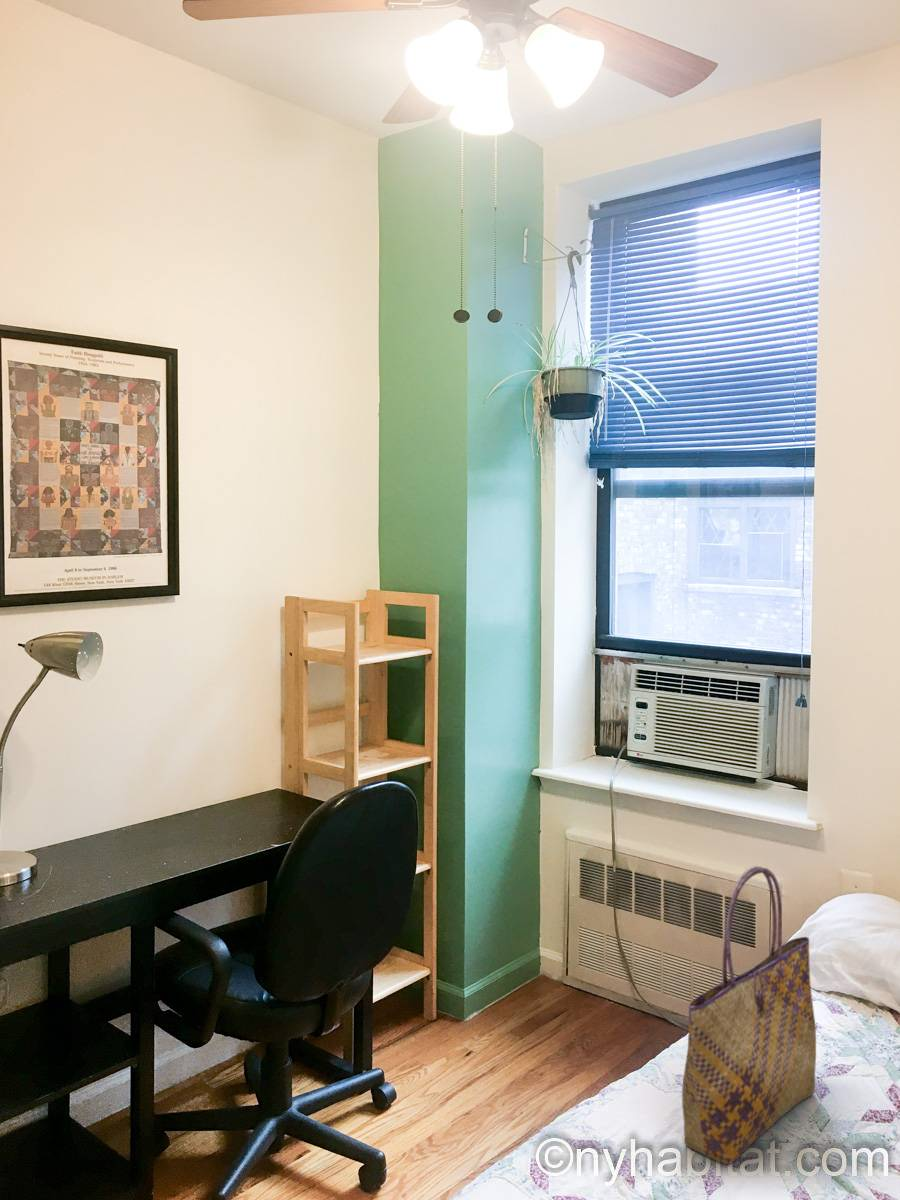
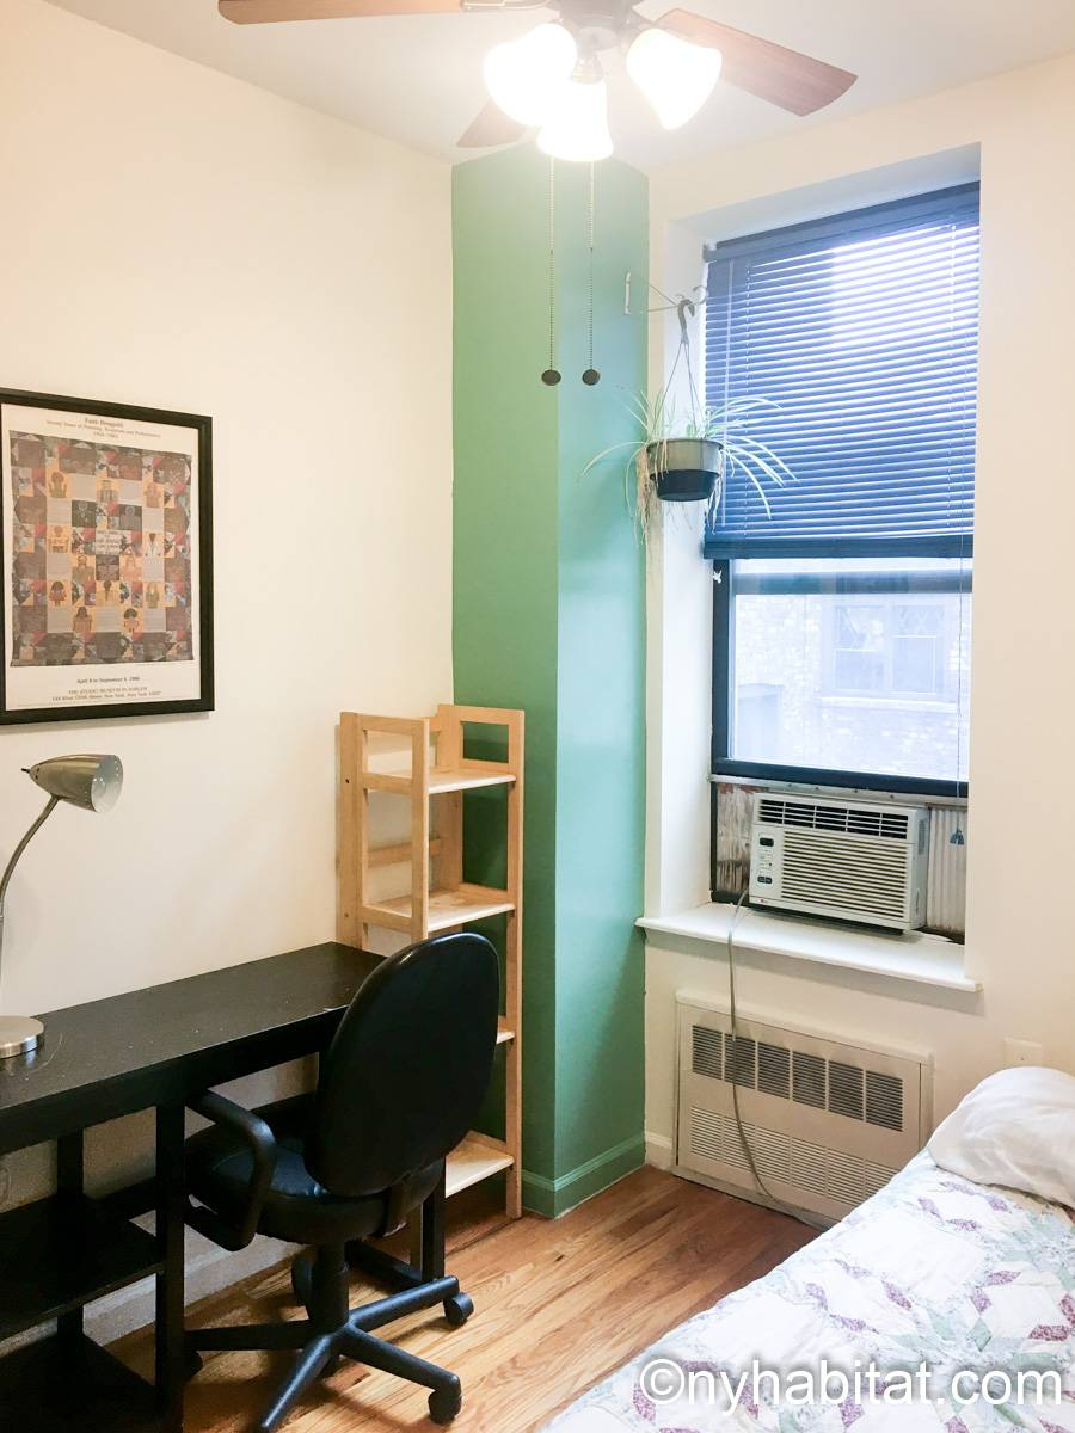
- tote bag [681,865,817,1165]
